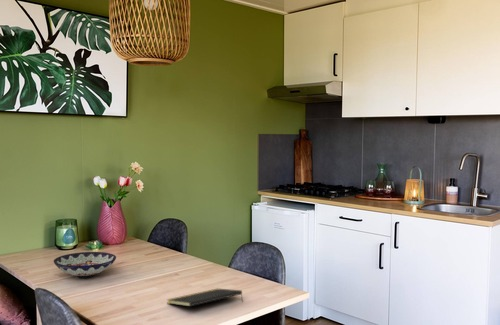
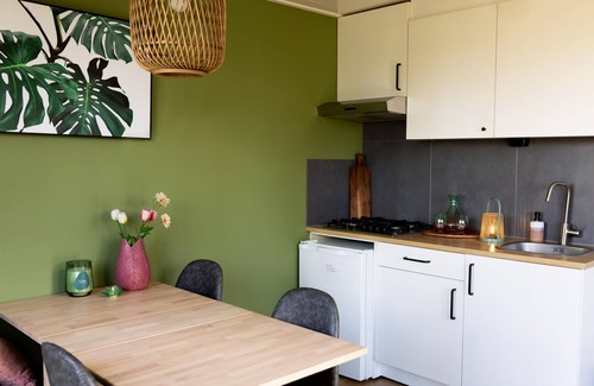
- bowl [53,251,117,279]
- notepad [166,288,244,307]
